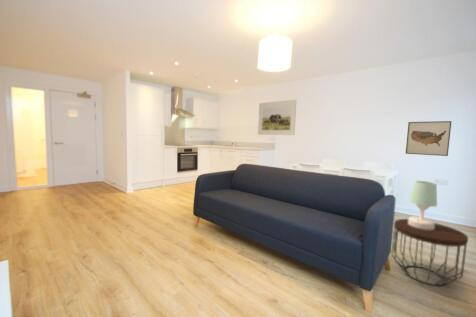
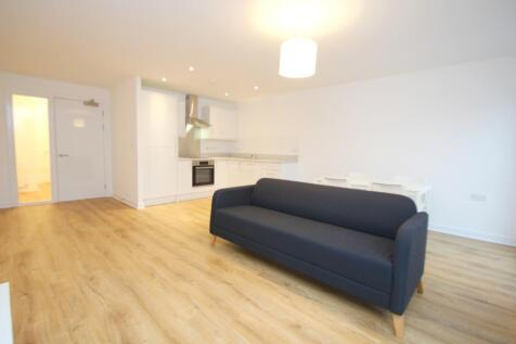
- table lamp [408,180,438,230]
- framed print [257,99,297,136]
- wall art [405,120,453,157]
- side table [391,218,469,286]
